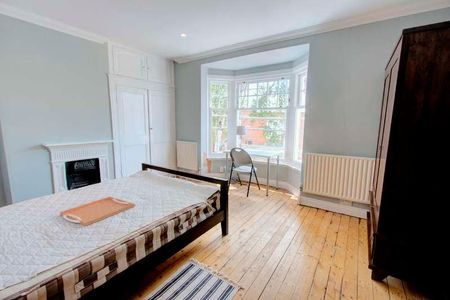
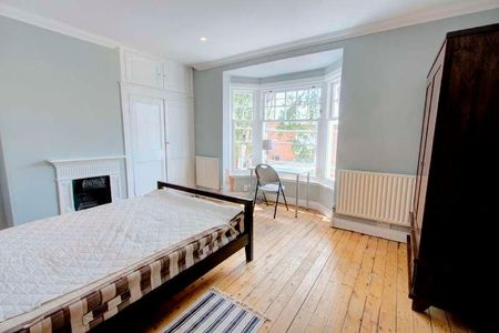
- serving tray [59,196,136,227]
